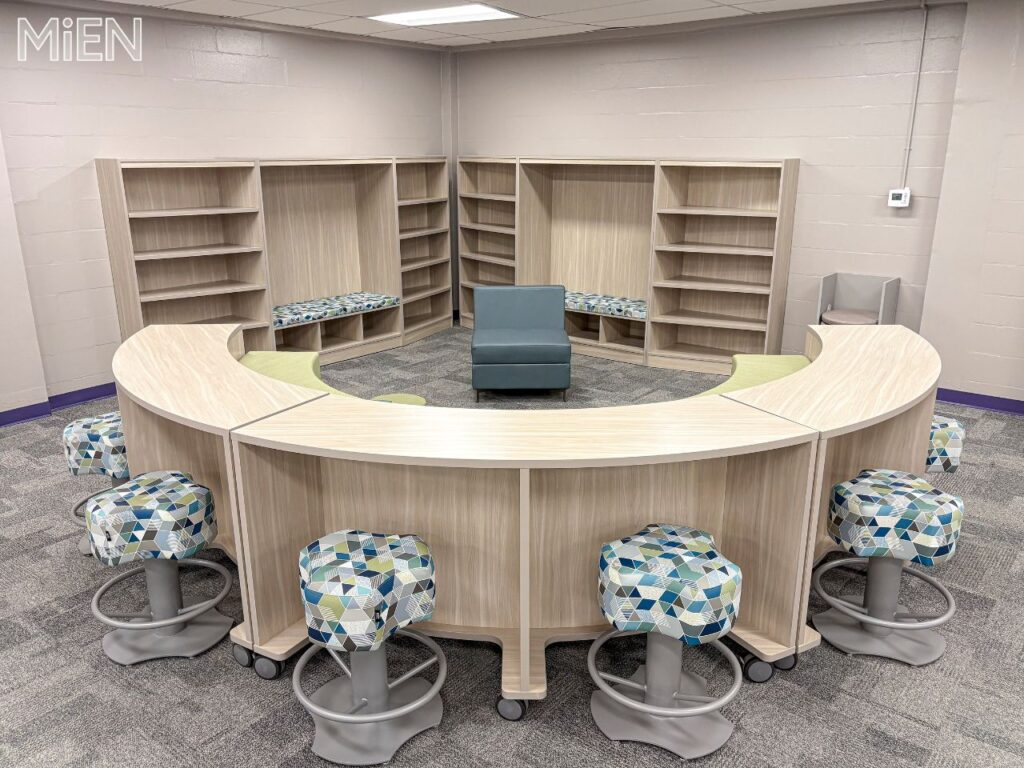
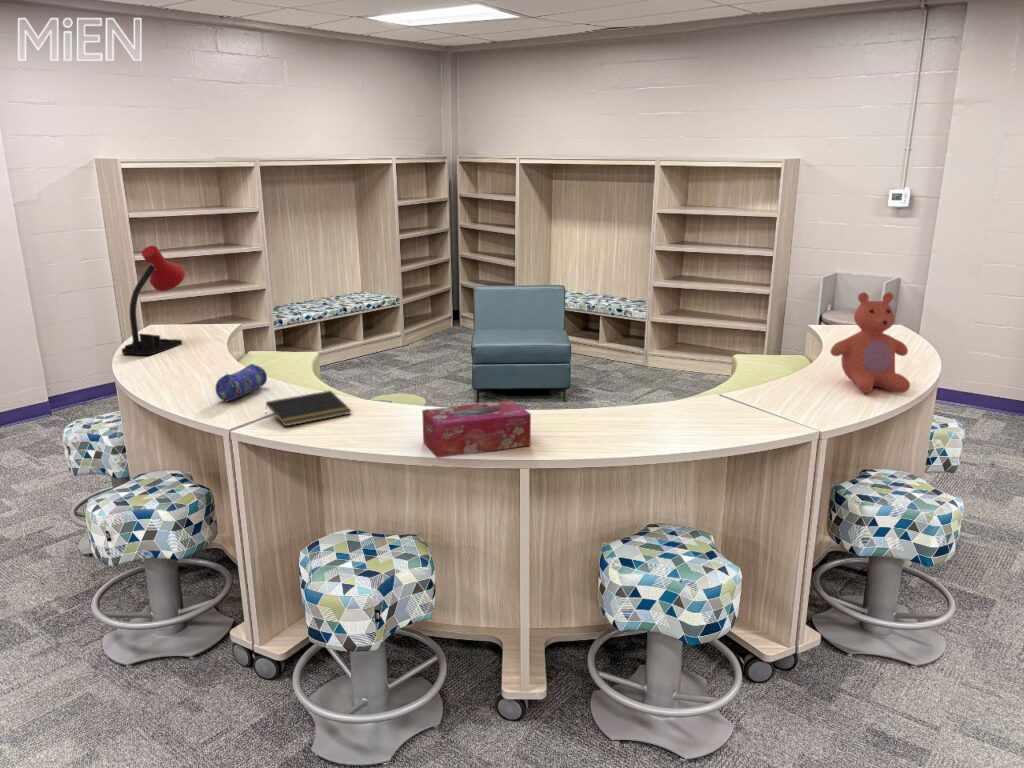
+ pencil case [214,363,268,402]
+ tissue box [421,399,532,459]
+ teddy bear [829,291,911,394]
+ desk lamp [121,245,186,356]
+ notepad [264,390,352,427]
